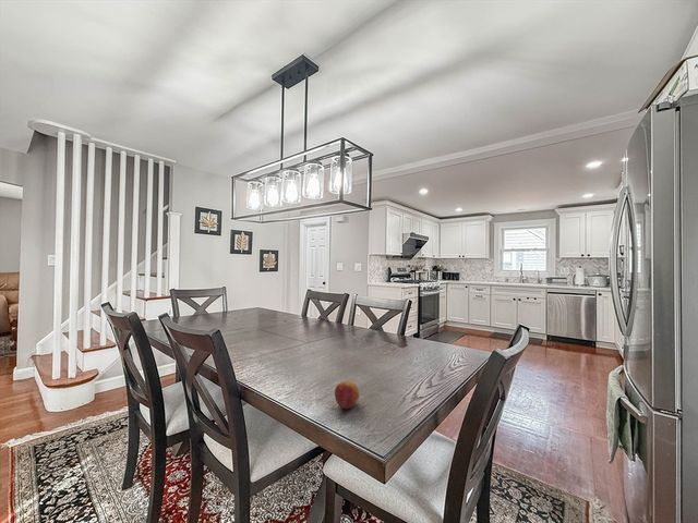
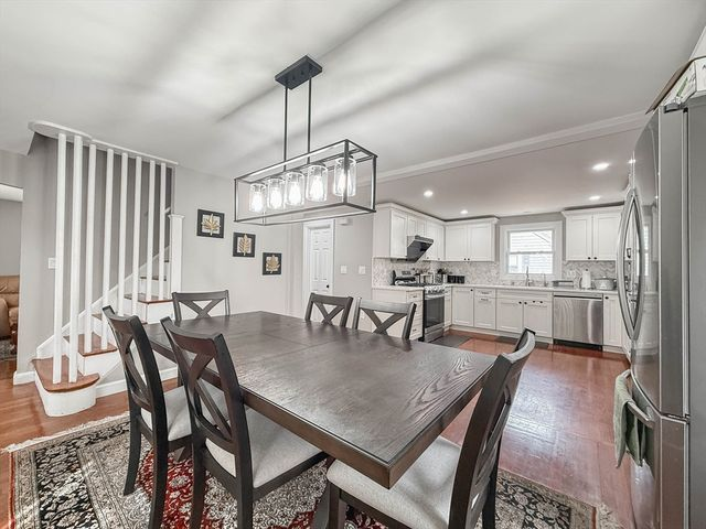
- fruit [334,380,361,410]
